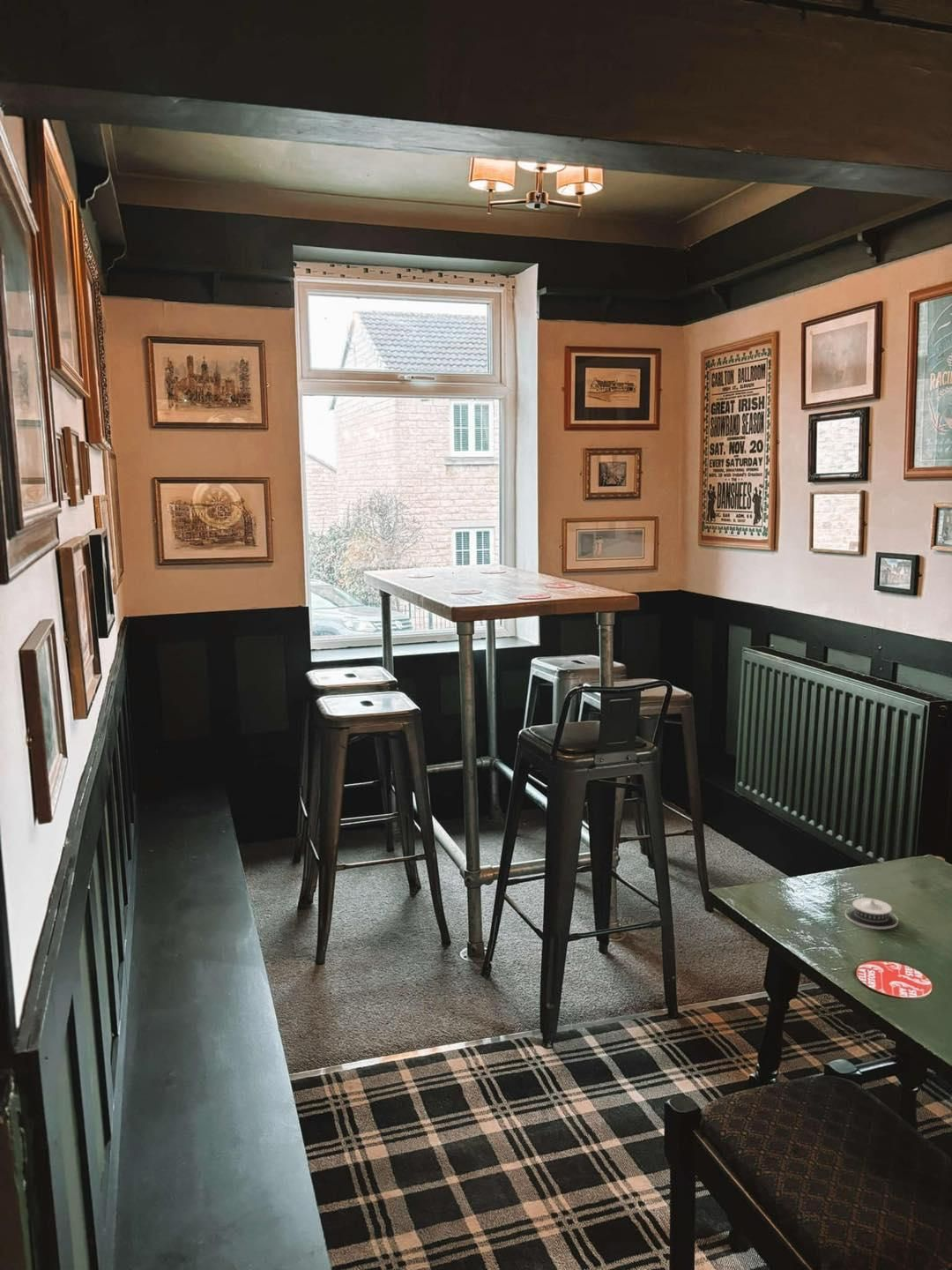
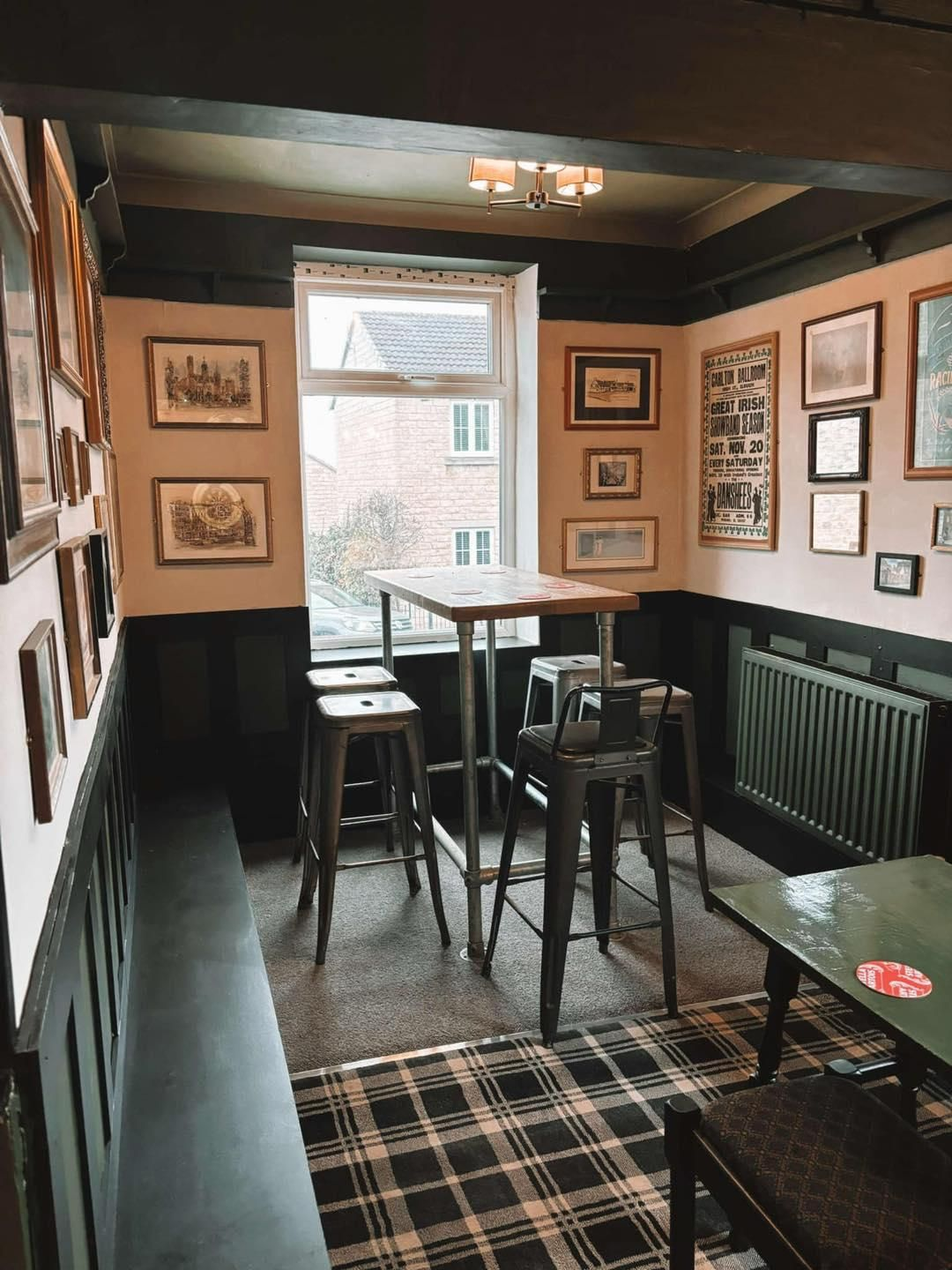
- architectural model [844,897,899,930]
